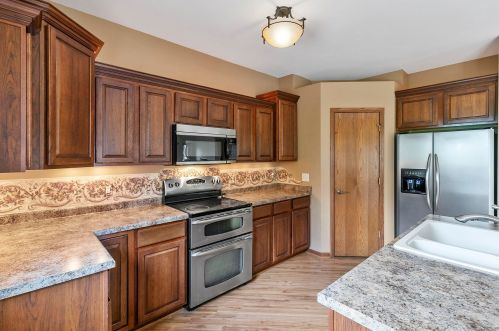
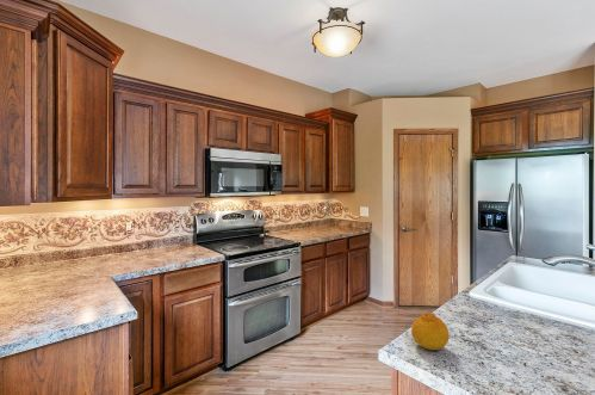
+ fruit [410,311,451,351]
